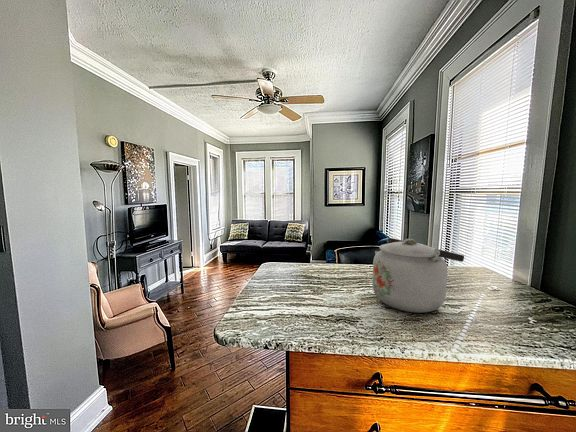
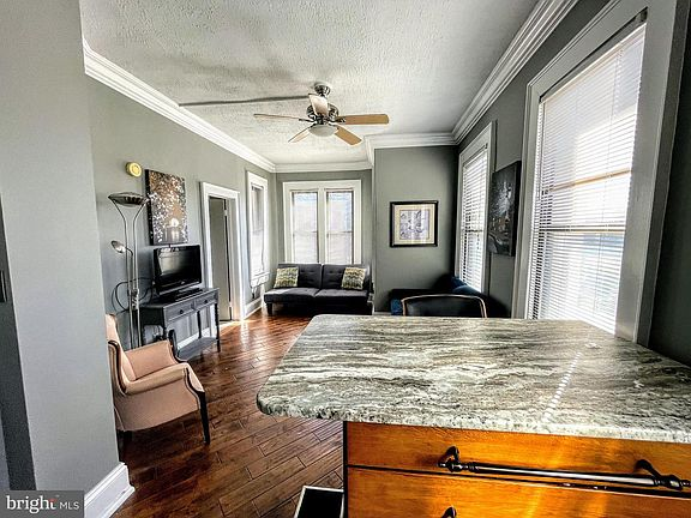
- kettle [371,237,465,314]
